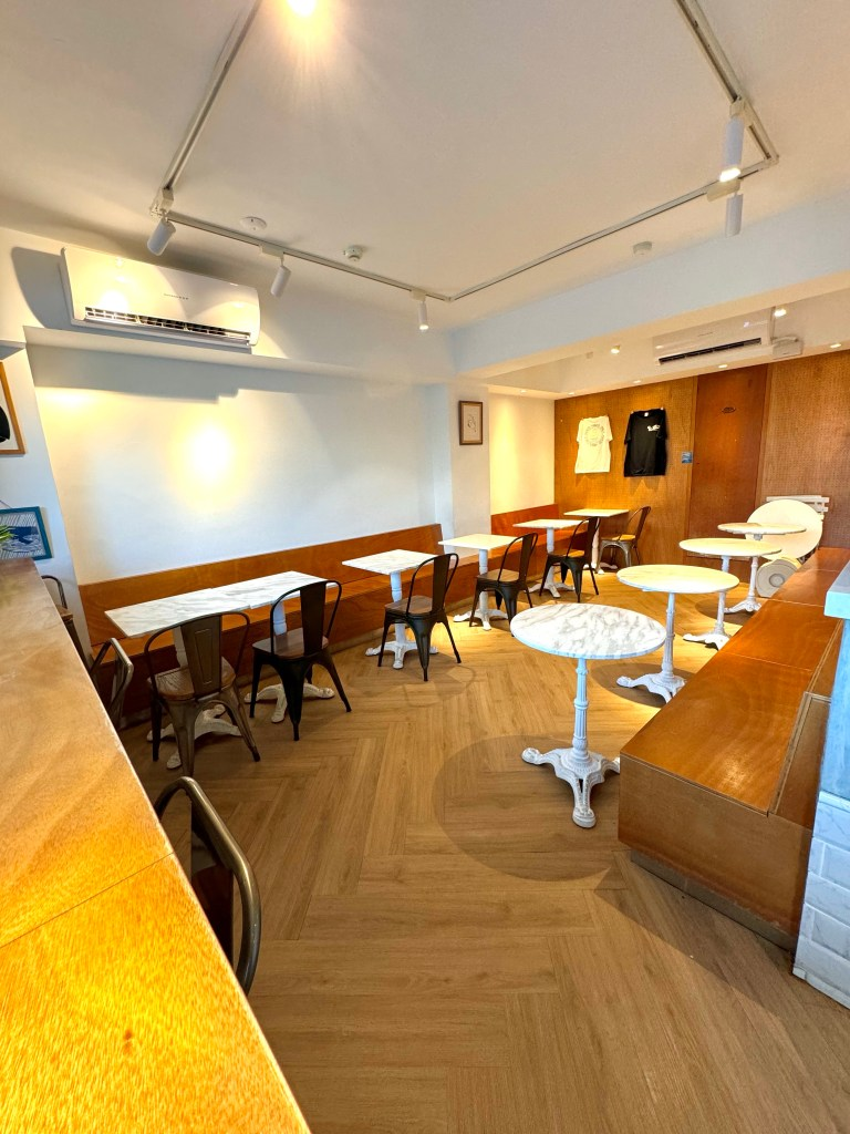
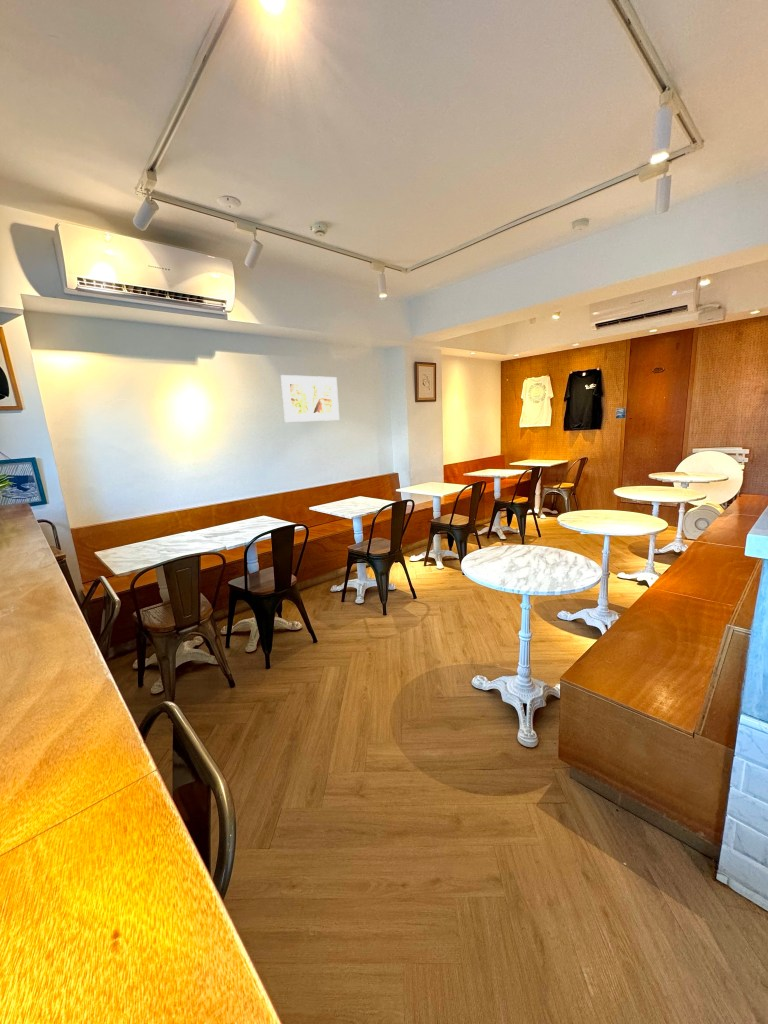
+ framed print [280,374,340,423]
